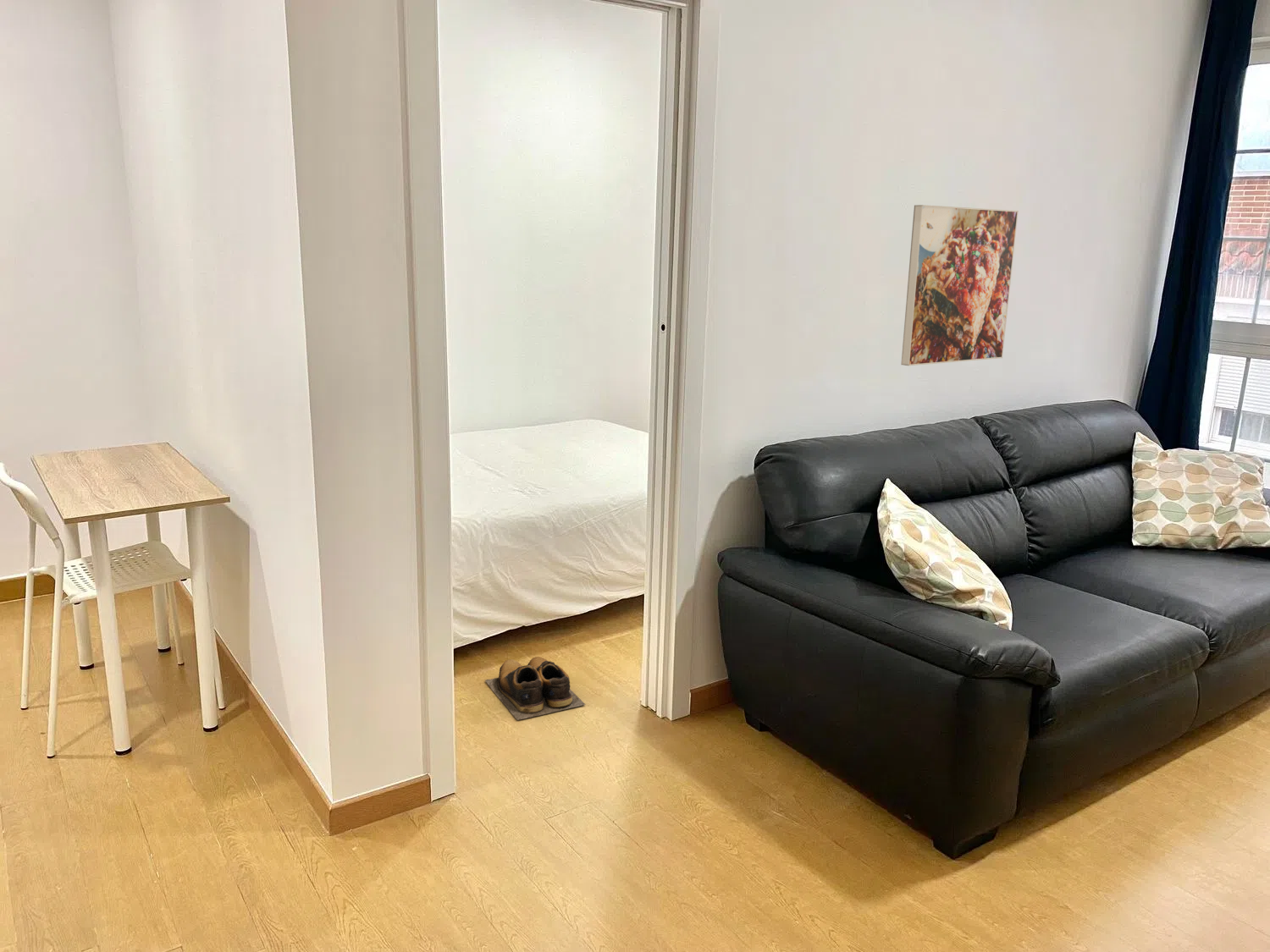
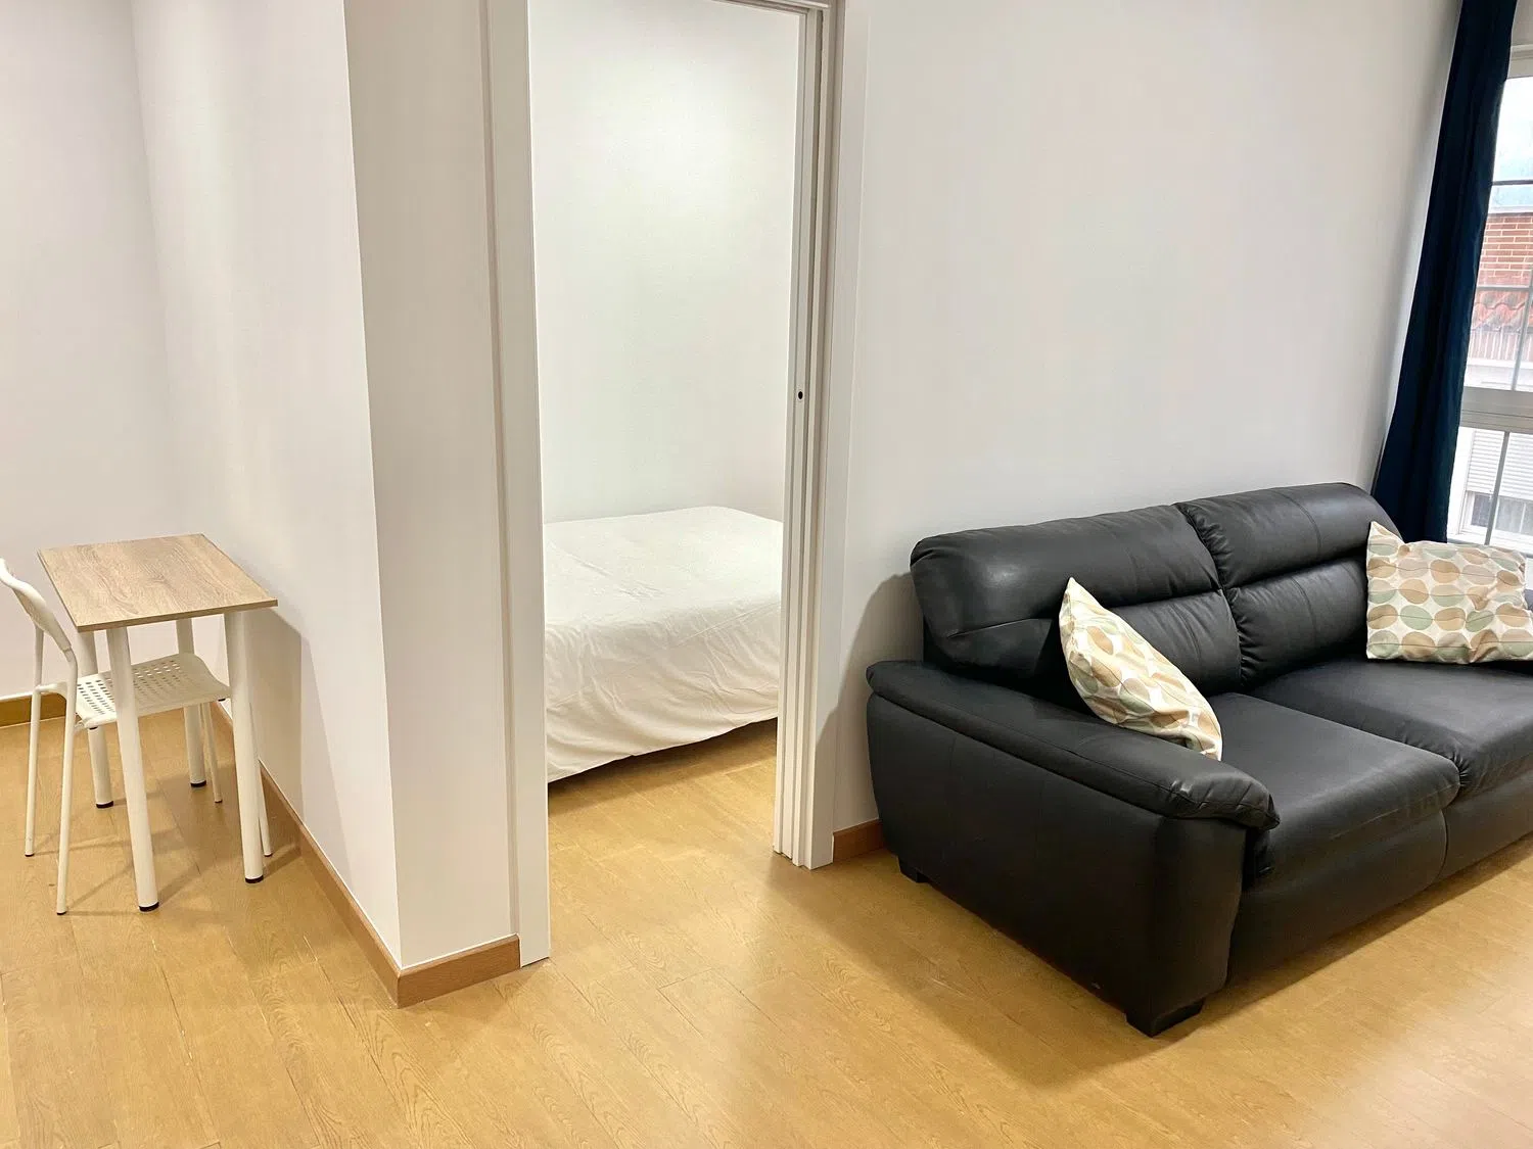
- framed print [900,204,1019,366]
- shoes [484,656,586,721]
